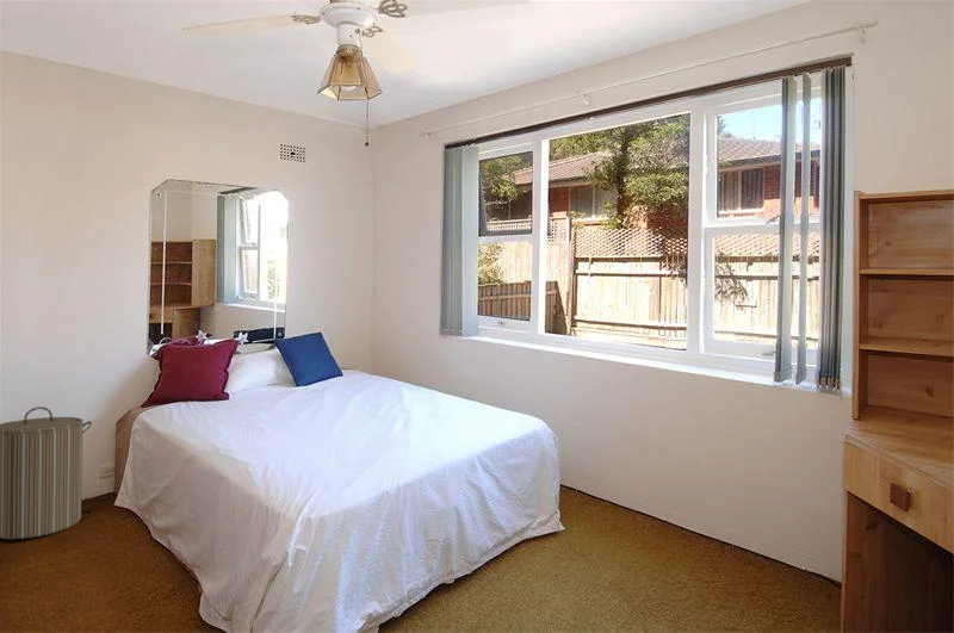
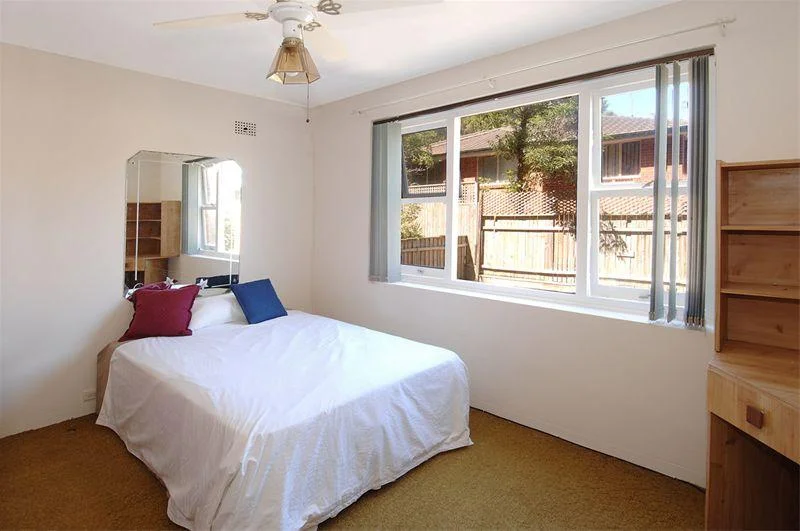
- laundry hamper [0,405,93,540]
